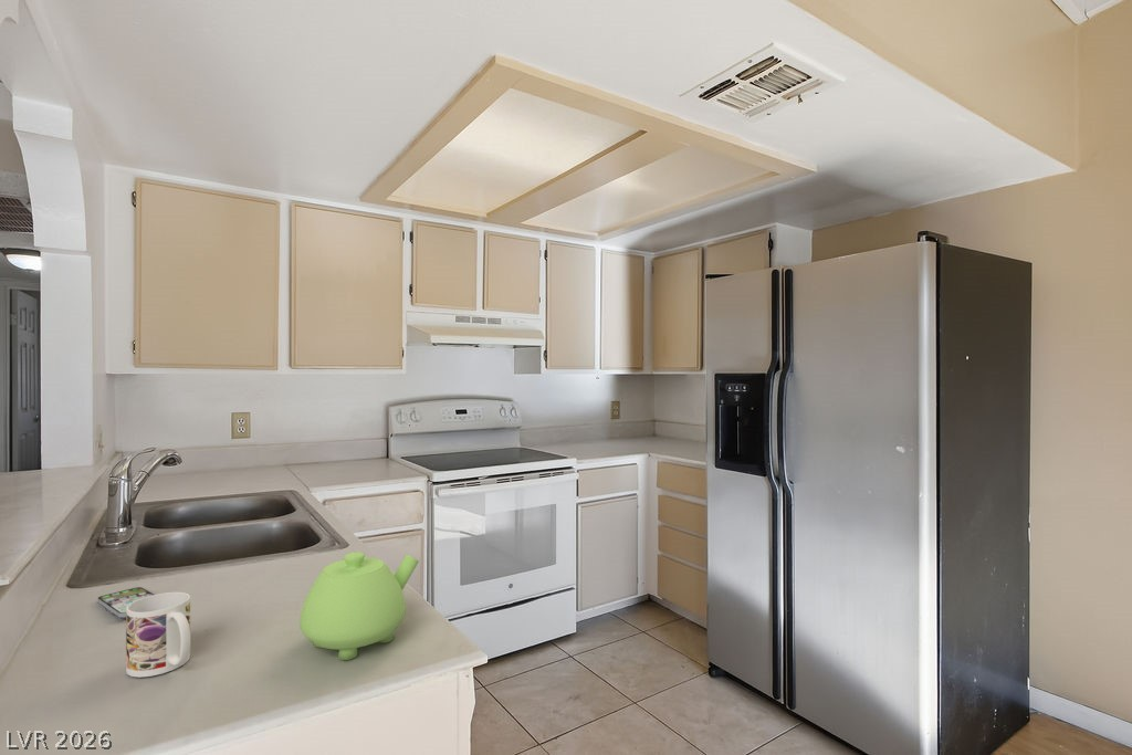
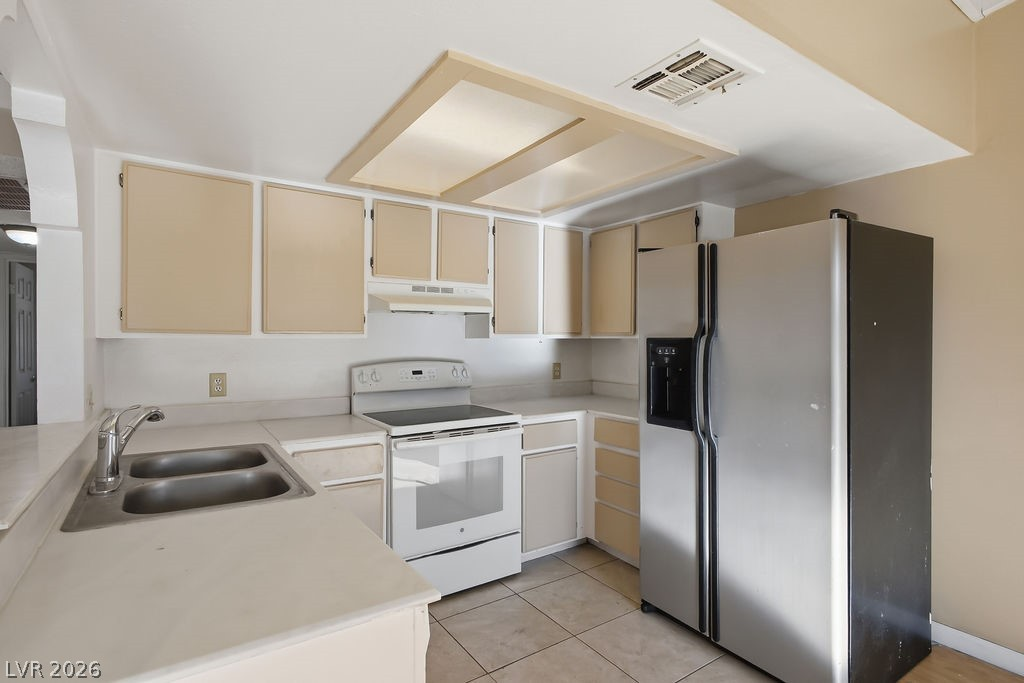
- smartphone [97,586,155,619]
- teapot [298,550,420,661]
- mug [125,591,191,679]
